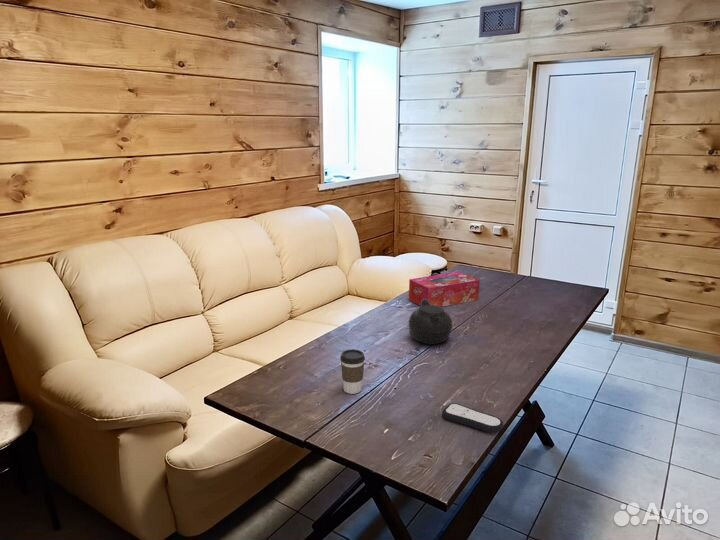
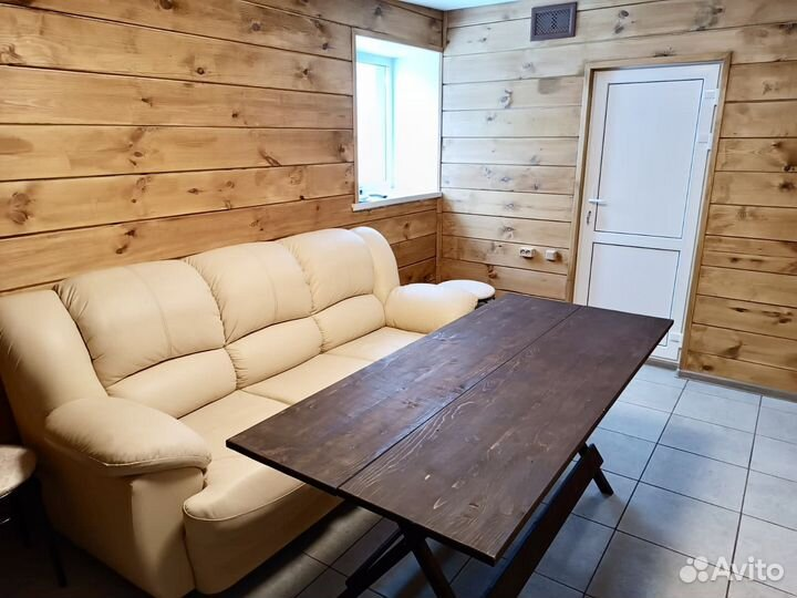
- remote control [441,402,505,434]
- teapot [405,299,453,346]
- tissue box [408,271,481,308]
- coffee cup [339,348,366,395]
